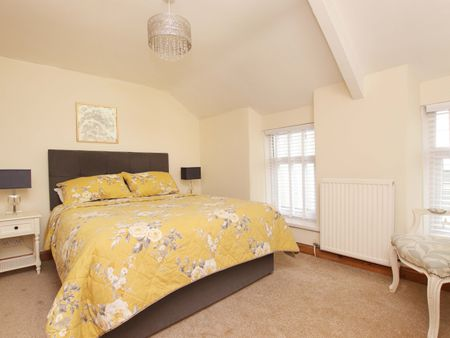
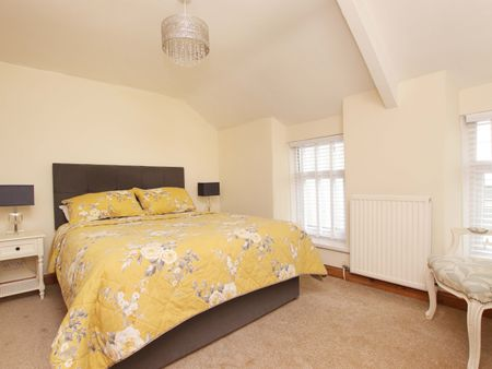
- wall art [75,101,120,145]
